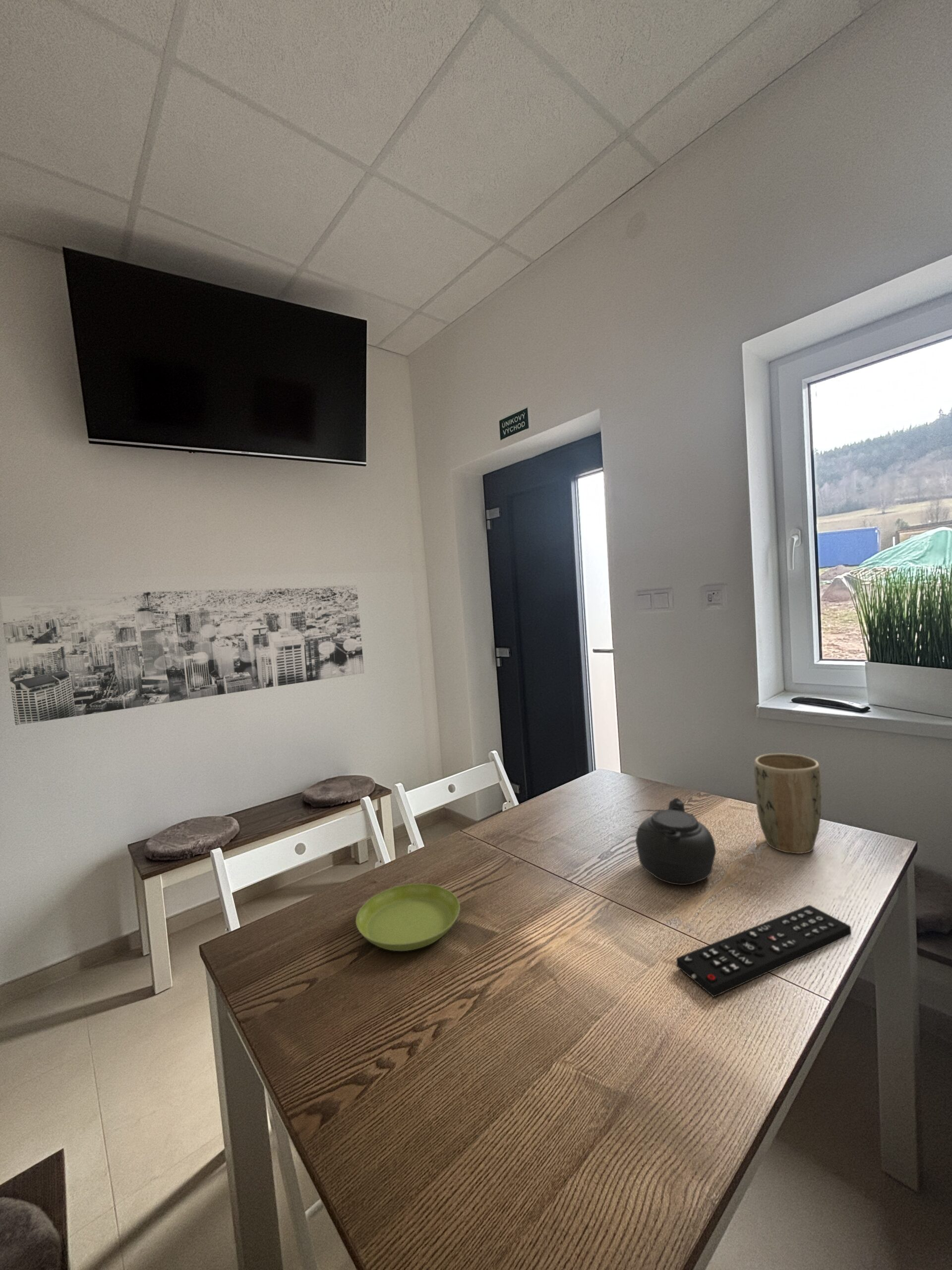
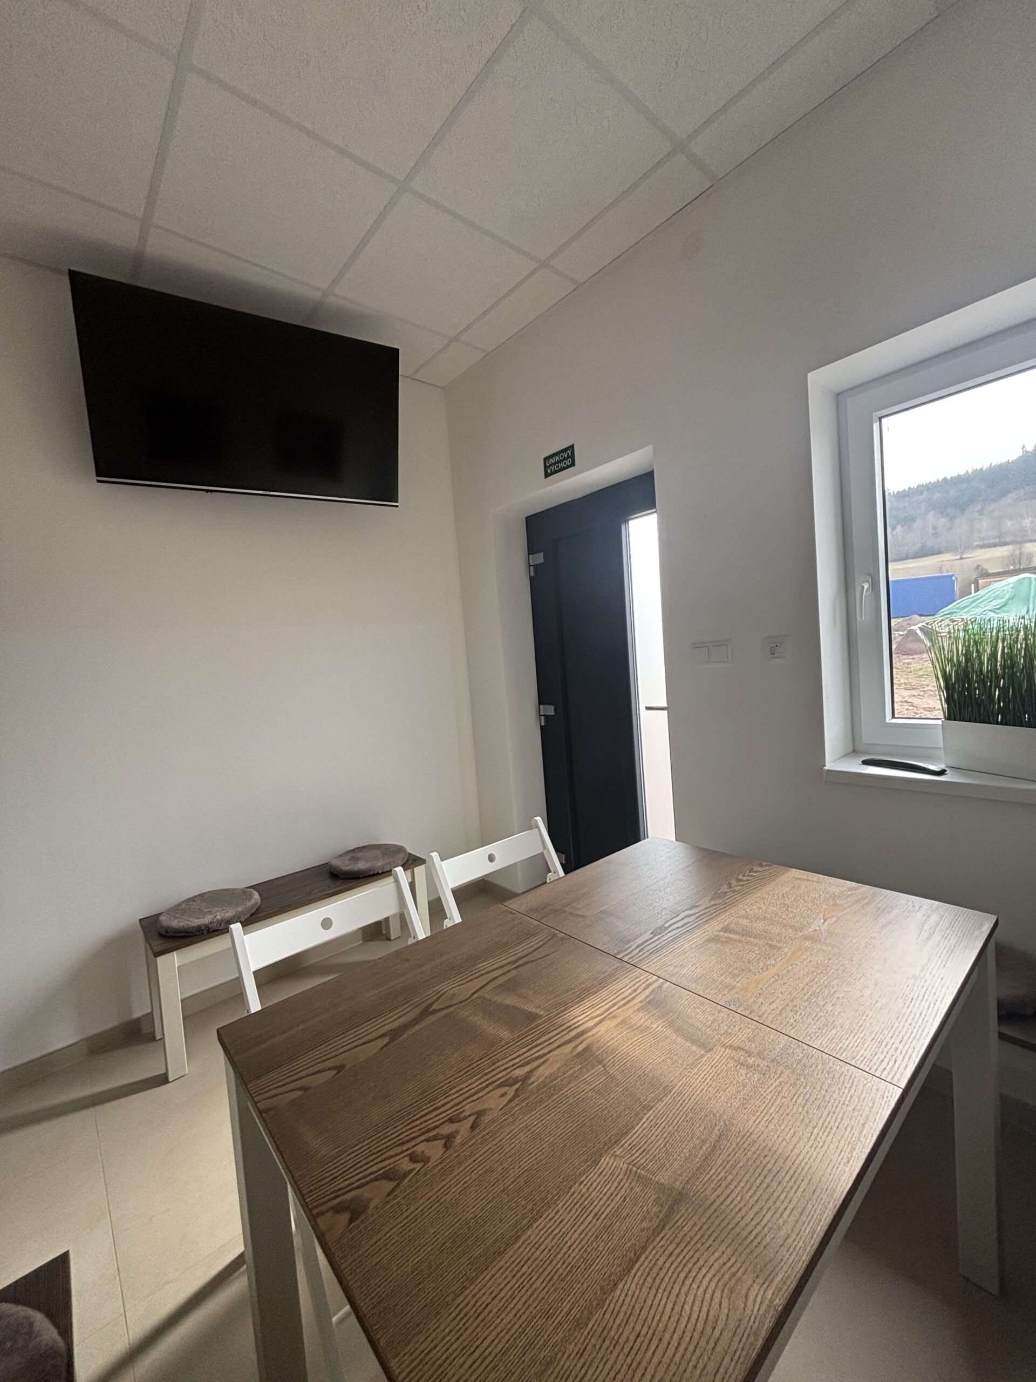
- teapot [630,797,716,886]
- plant pot [754,753,822,854]
- remote control [676,904,852,998]
- wall art [0,585,365,726]
- saucer [356,883,461,952]
